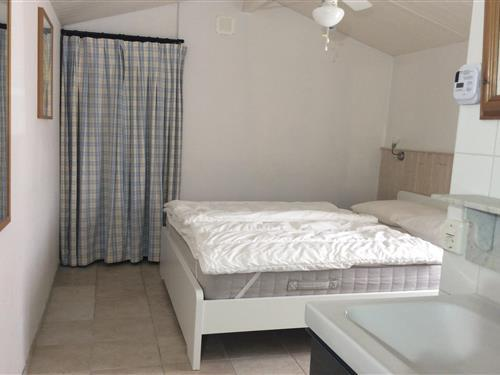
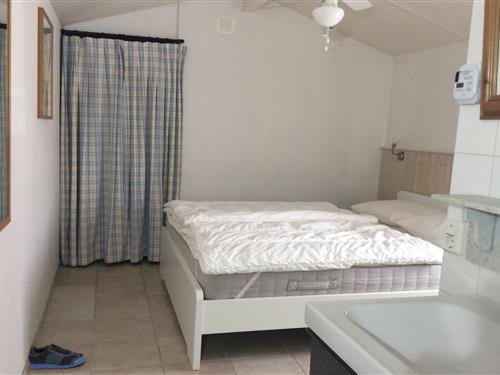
+ sneaker [27,343,86,370]
